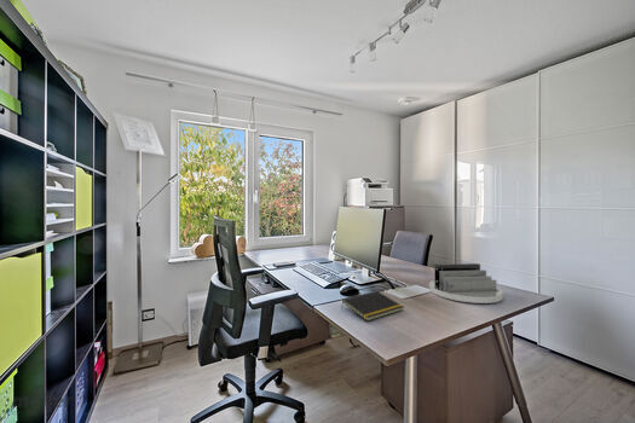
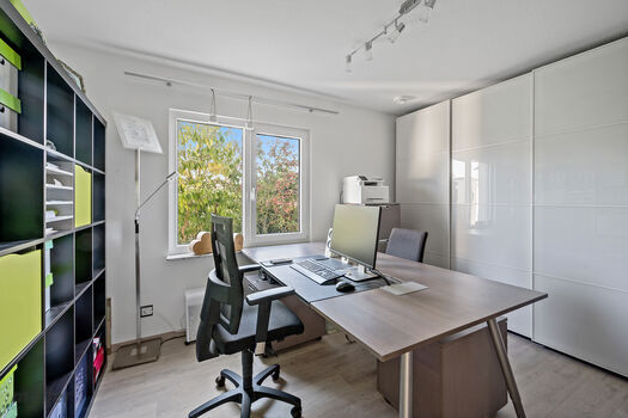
- desk organizer [428,262,504,305]
- notepad [340,290,405,321]
